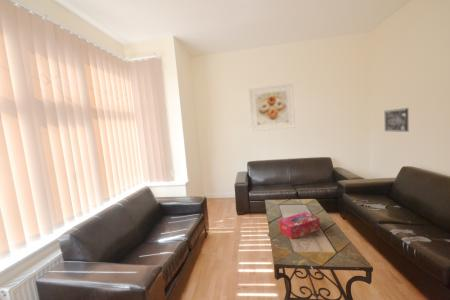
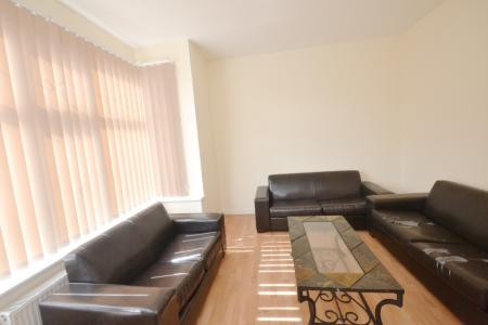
- tissue box [278,211,321,240]
- wall art [384,107,409,133]
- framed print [247,83,296,133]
